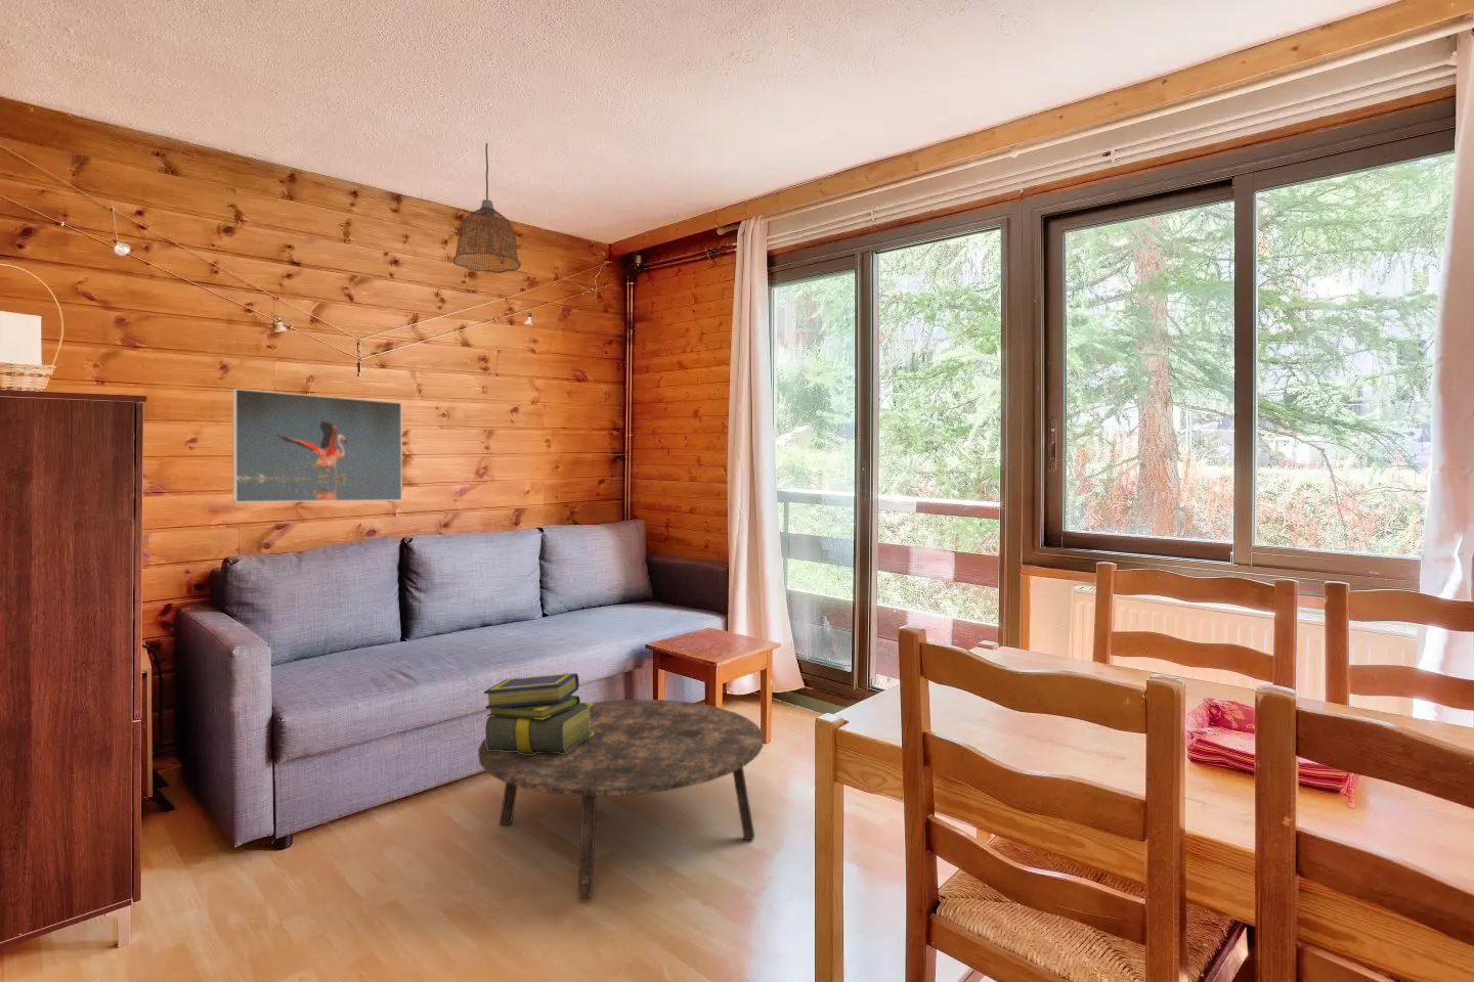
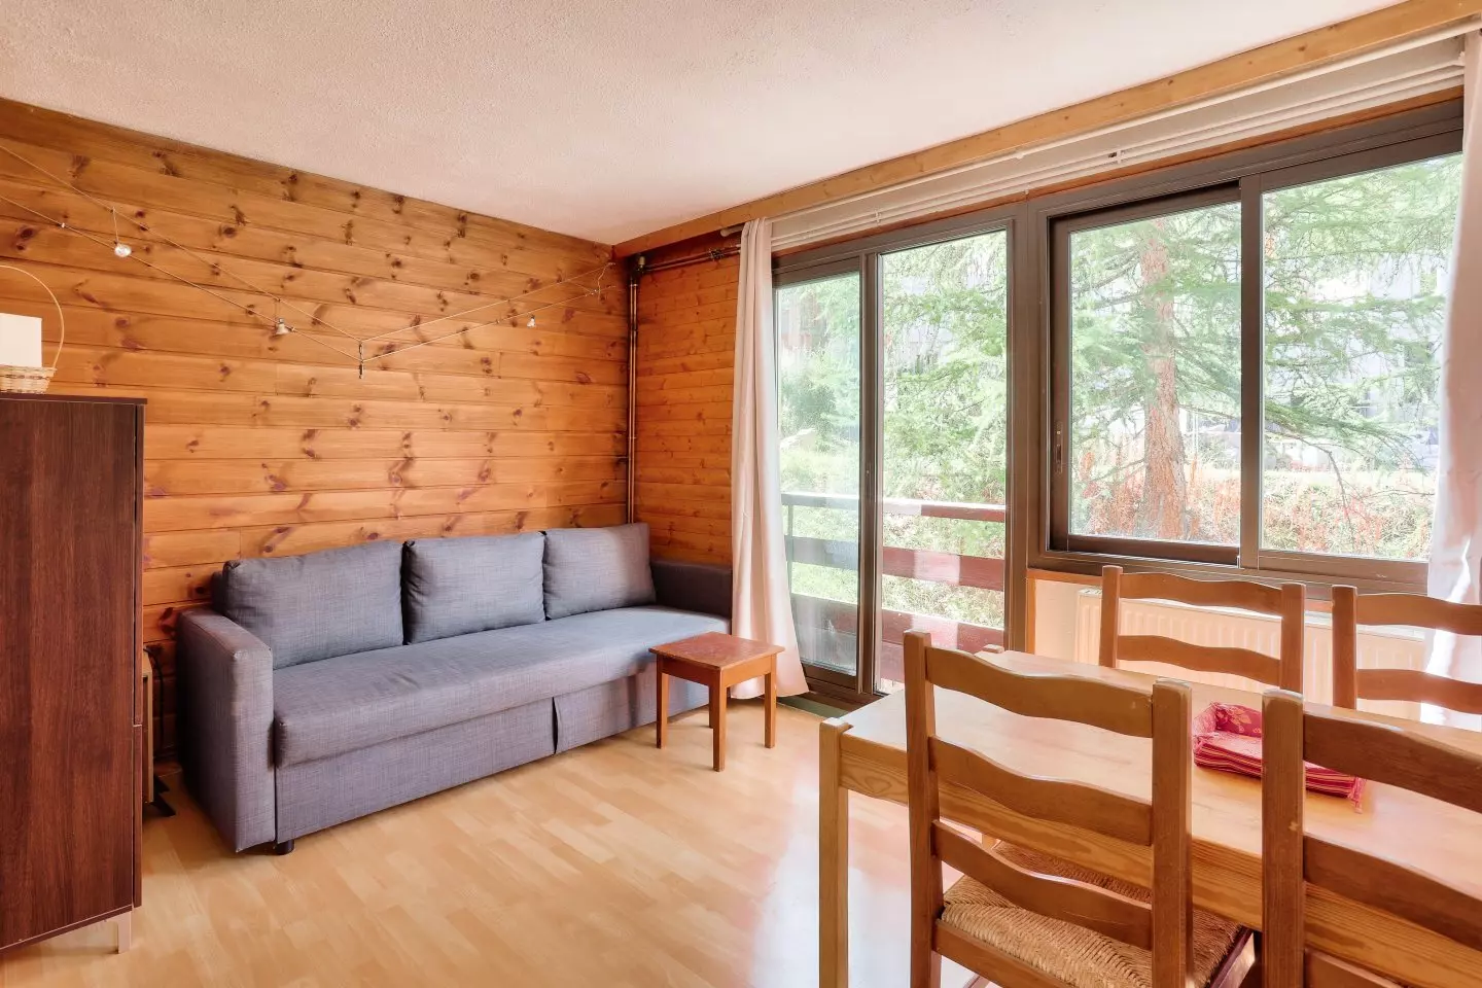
- coffee table [477,698,763,899]
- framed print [231,388,404,503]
- stack of books [484,672,593,754]
- pendant lamp [453,142,522,274]
